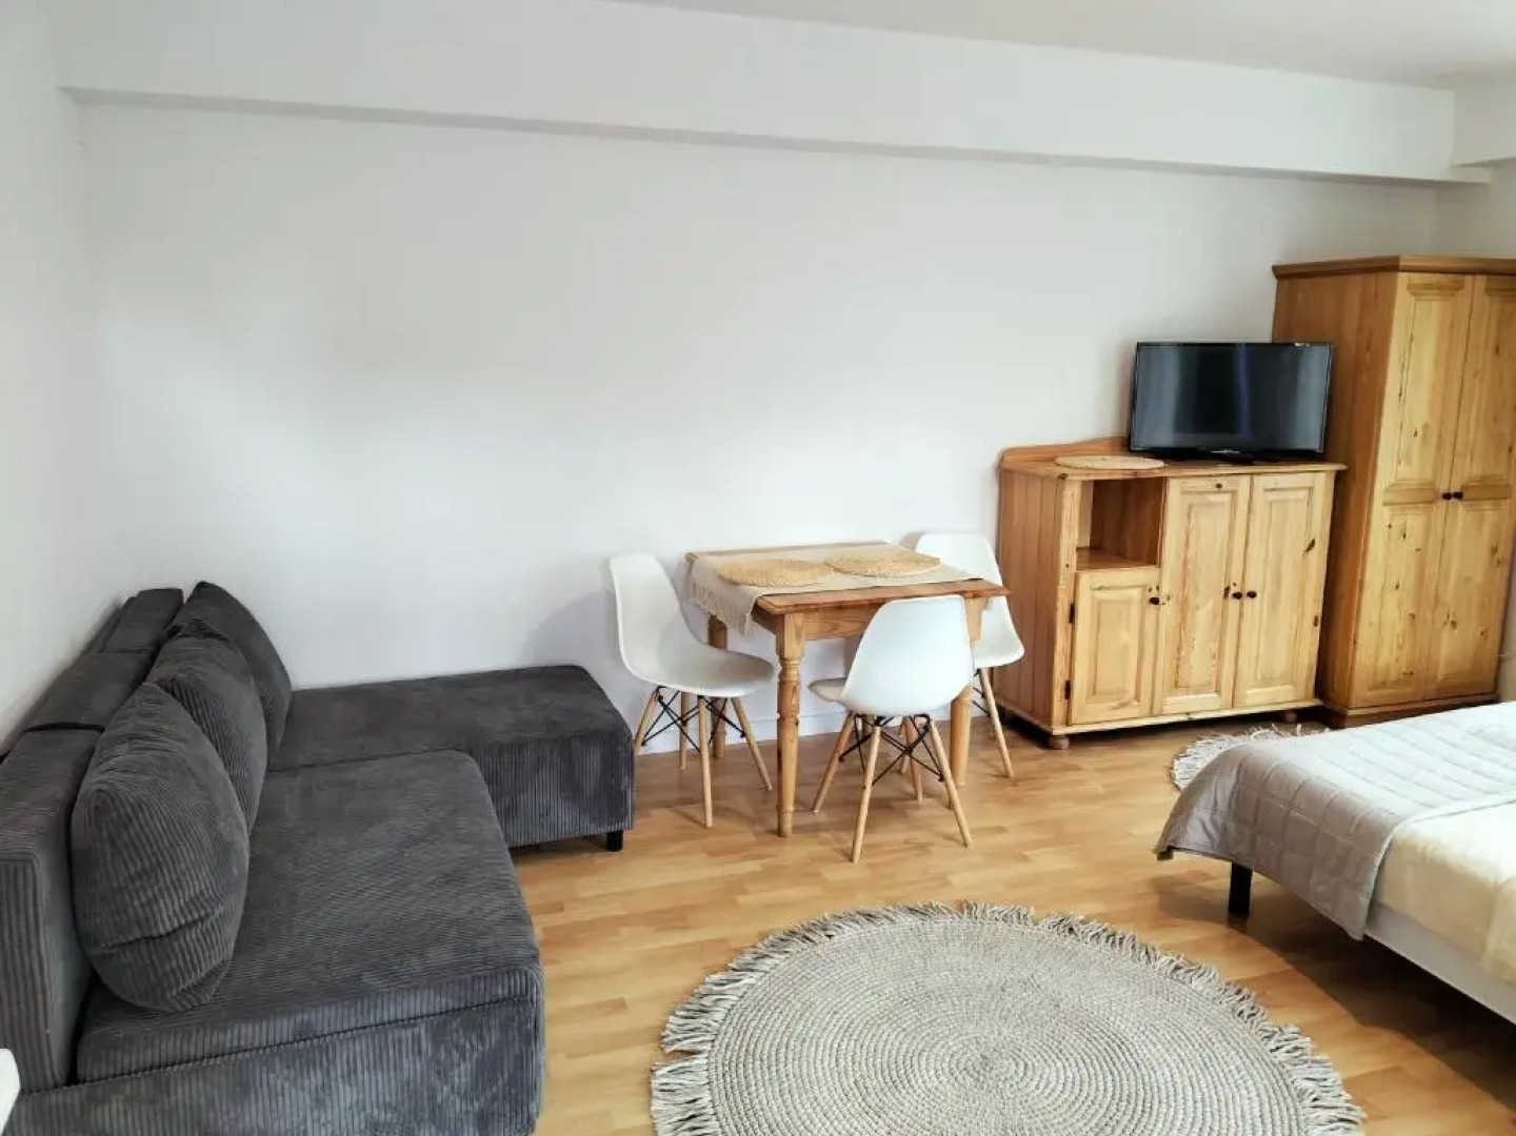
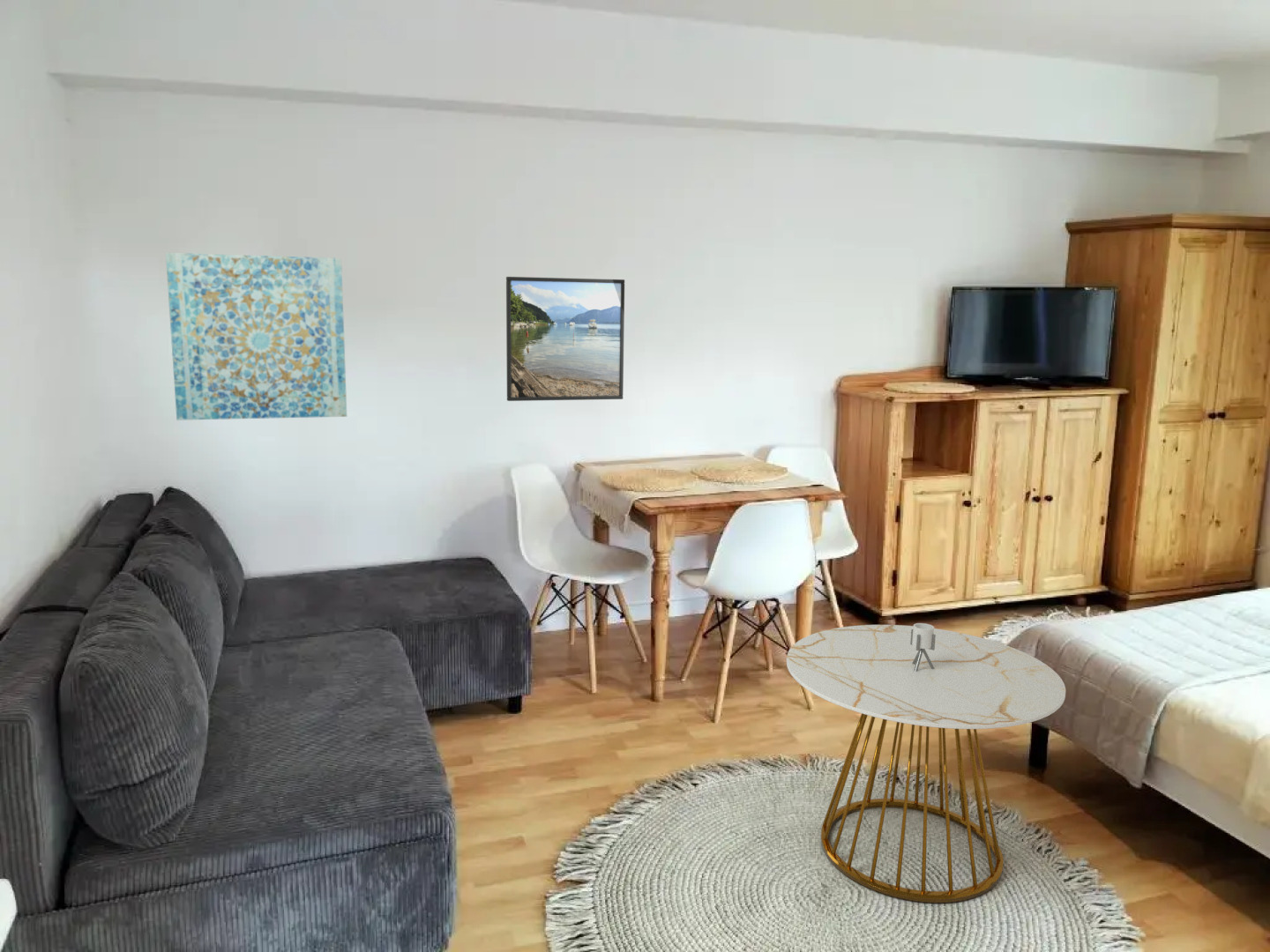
+ wall art [165,252,347,421]
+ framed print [505,276,625,402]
+ side table [786,622,1066,904]
